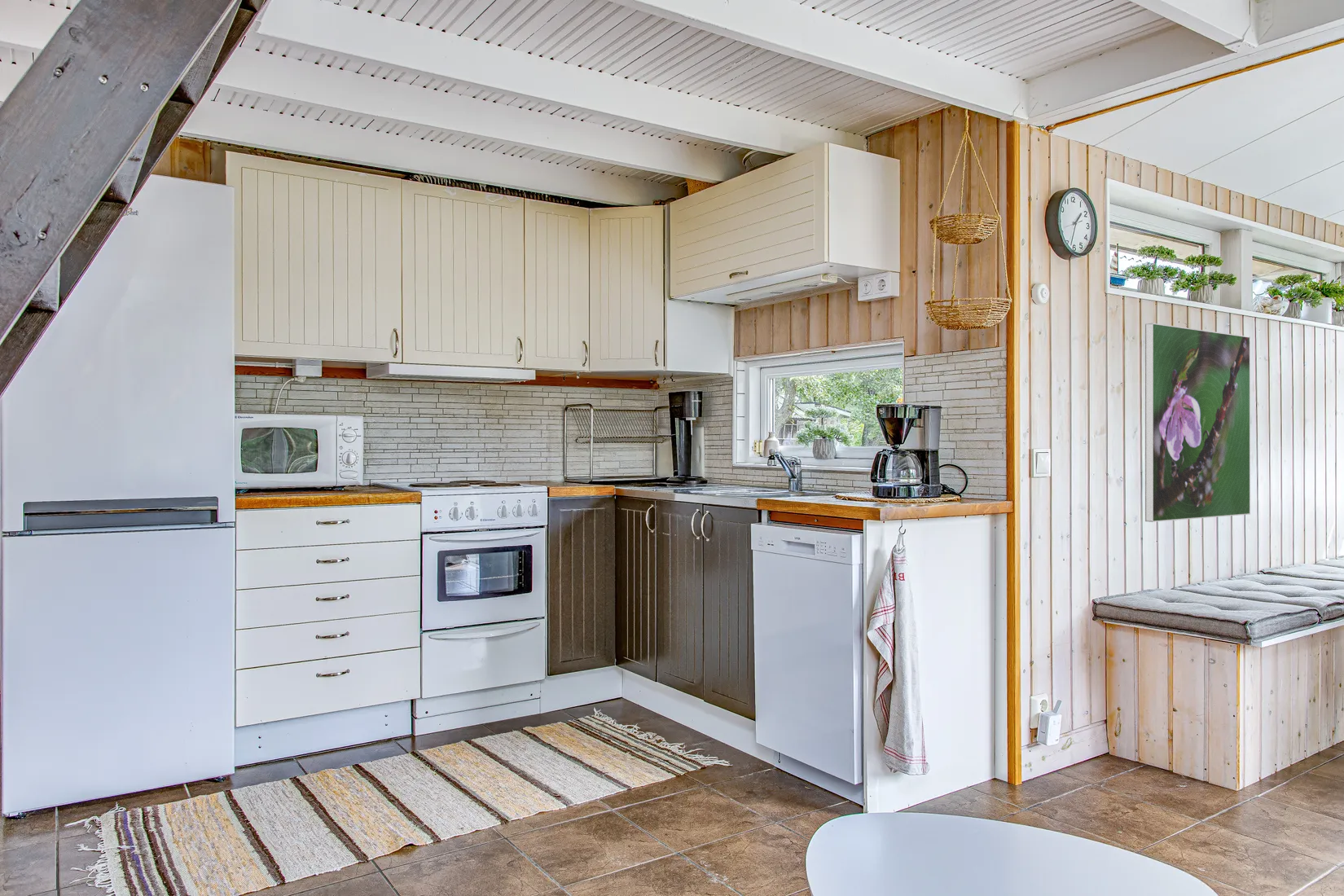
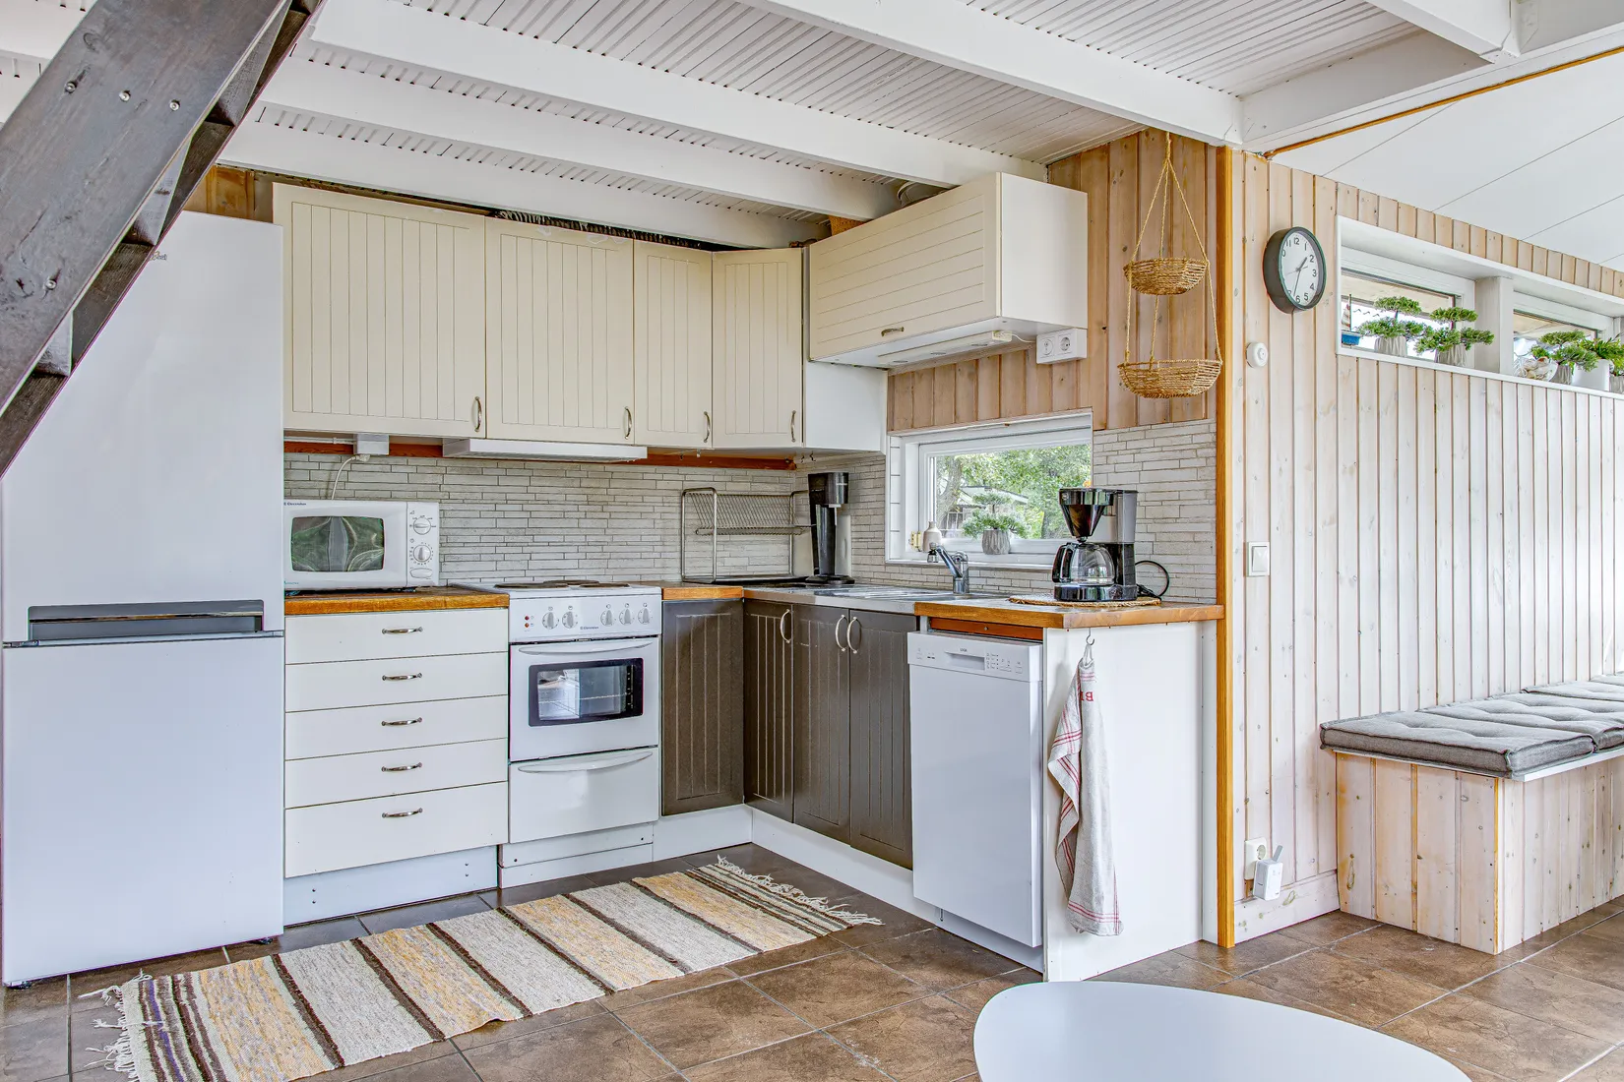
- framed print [1144,323,1251,523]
